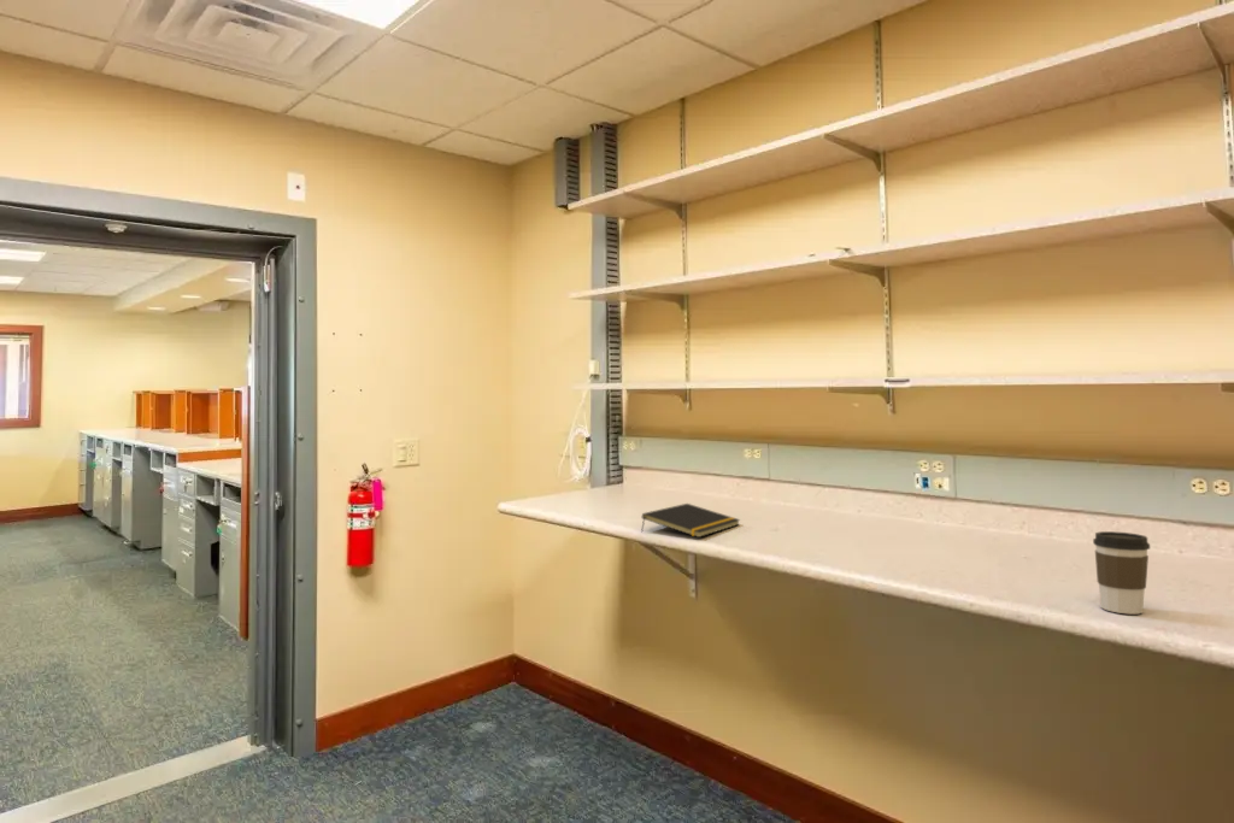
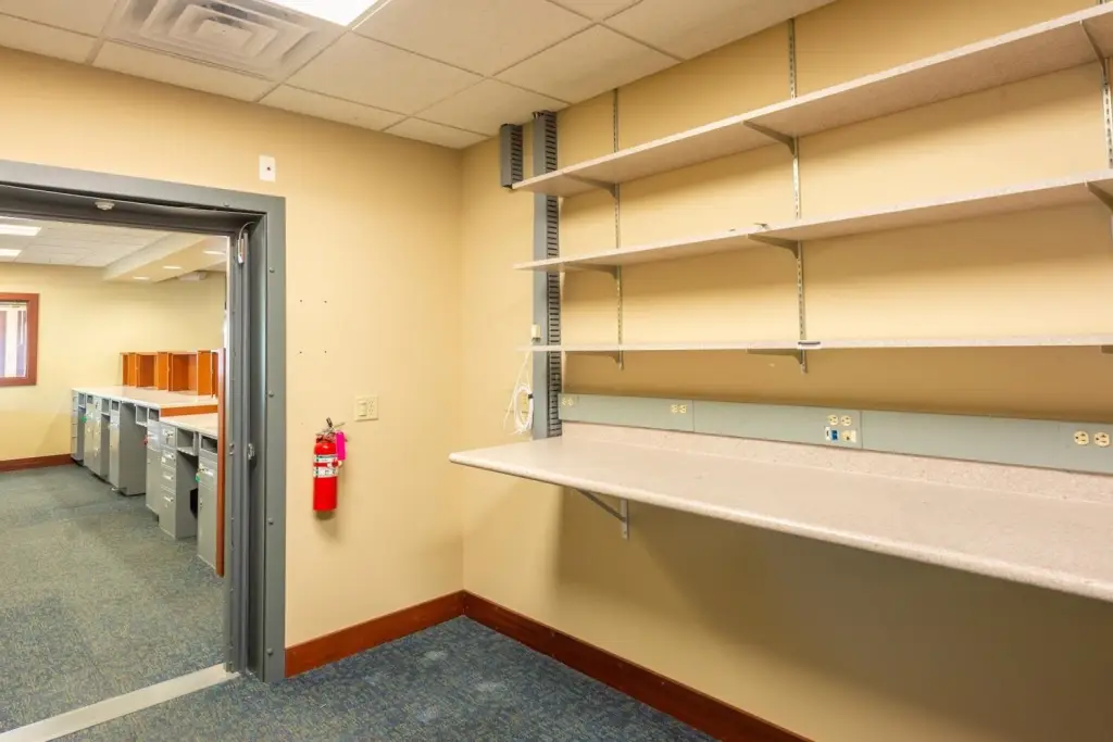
- notepad [640,502,741,539]
- coffee cup [1092,530,1151,616]
